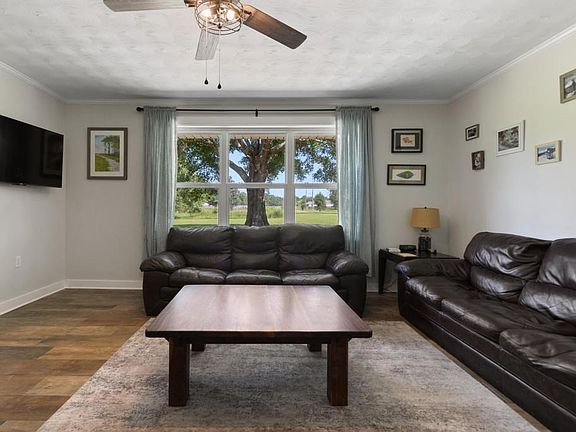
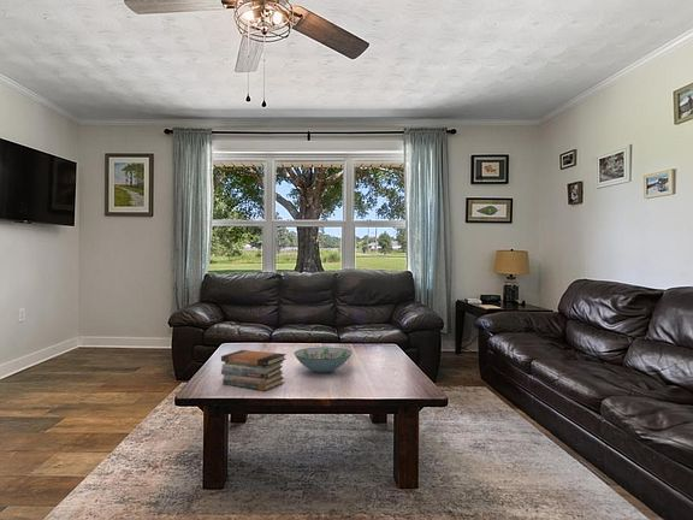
+ book stack [220,349,288,391]
+ decorative bowl [292,345,353,373]
